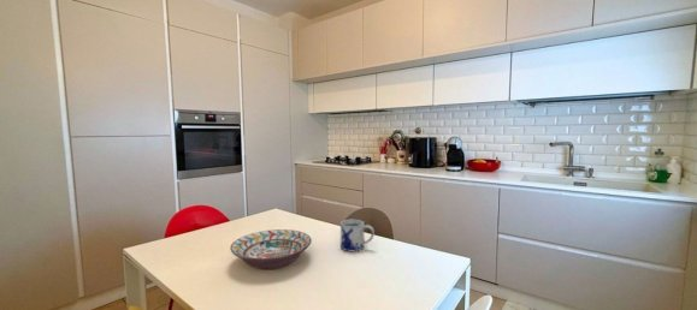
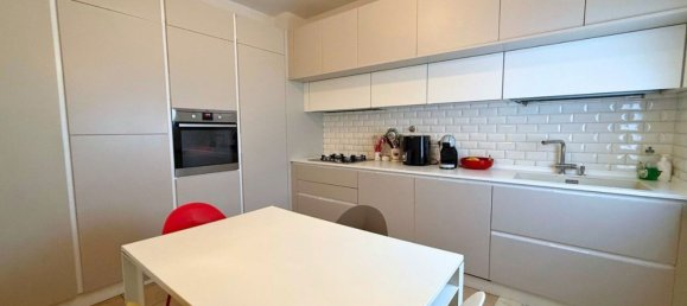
- mug [339,219,376,252]
- decorative bowl [229,228,313,270]
